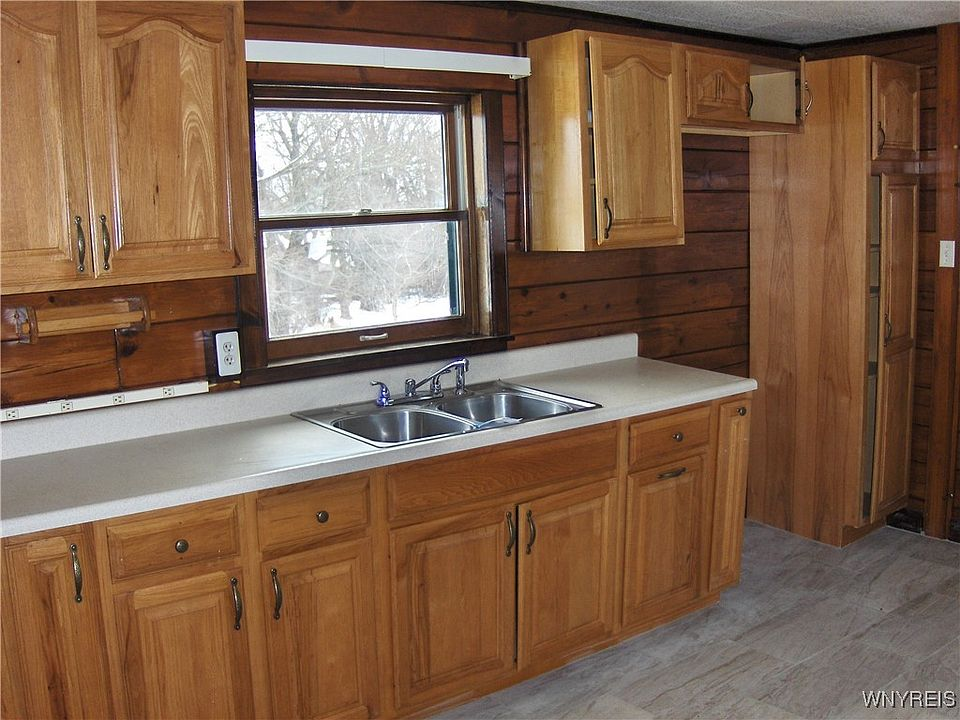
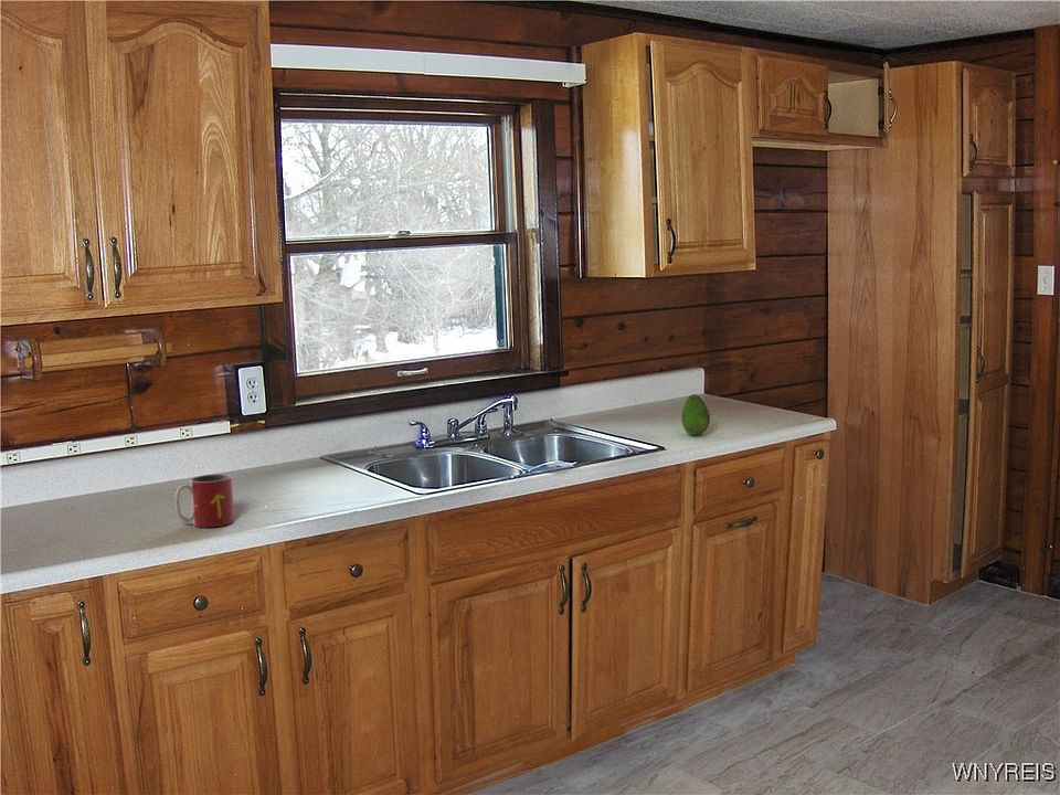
+ fruit [680,393,711,437]
+ mug [174,473,235,528]
